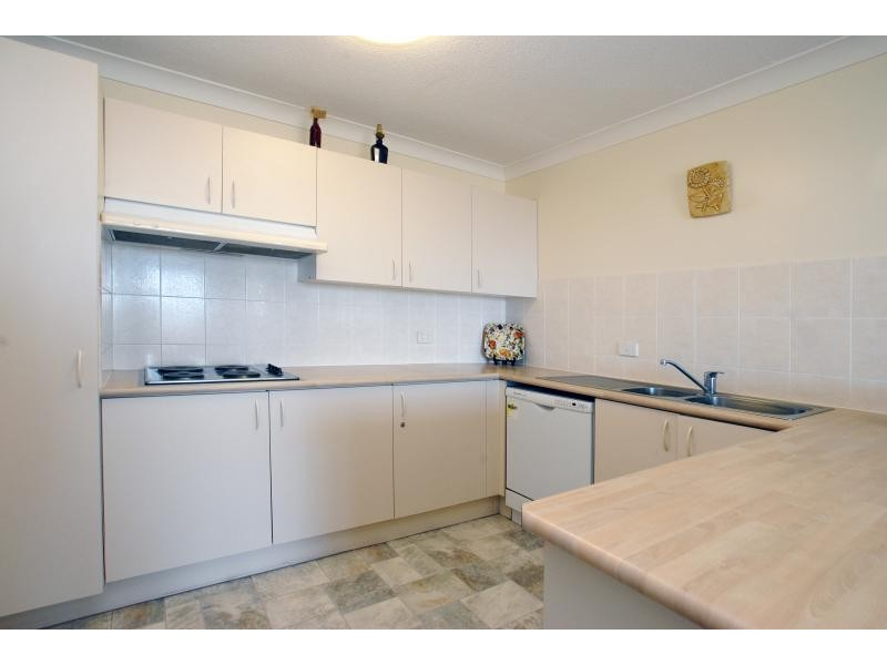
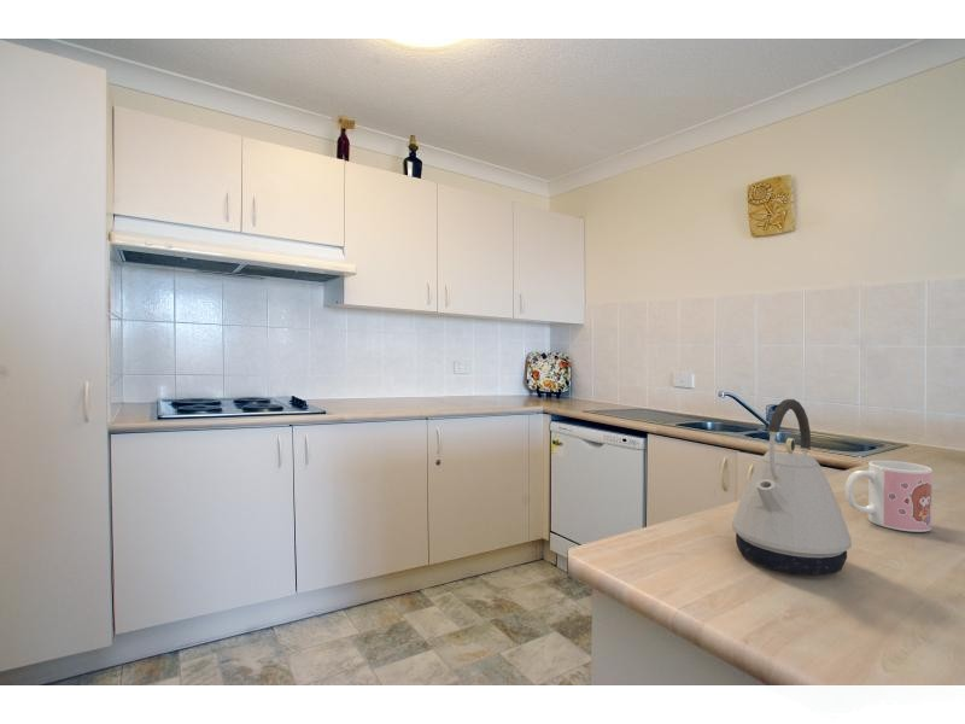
+ mug [843,460,934,533]
+ kettle [731,398,853,577]
